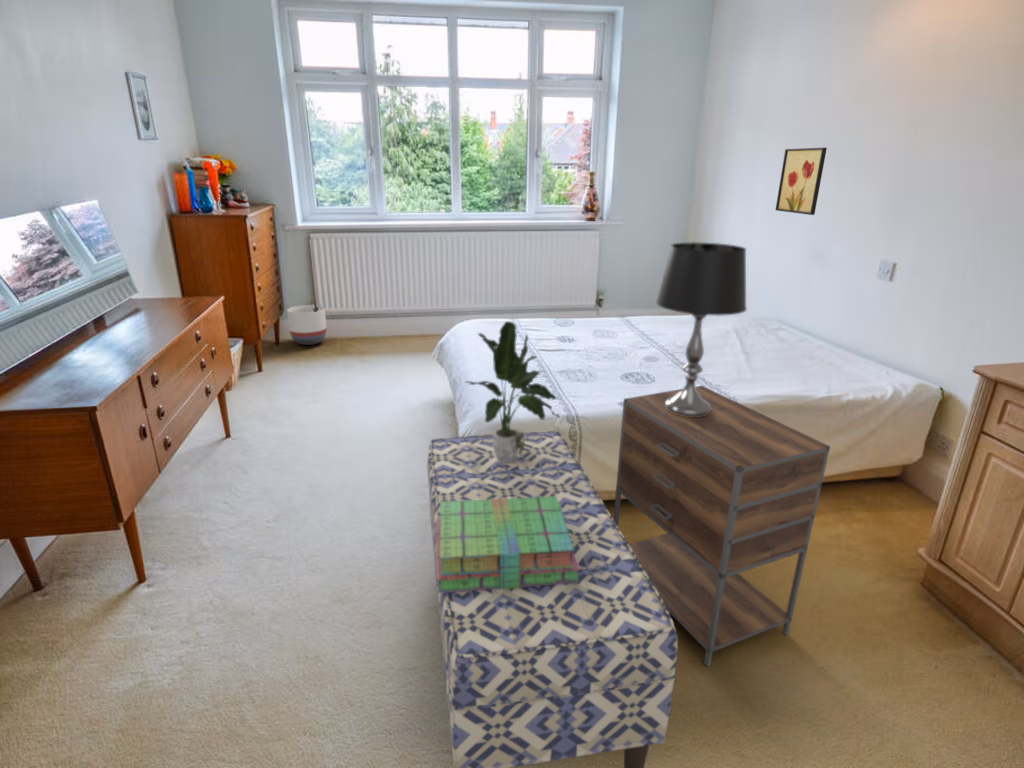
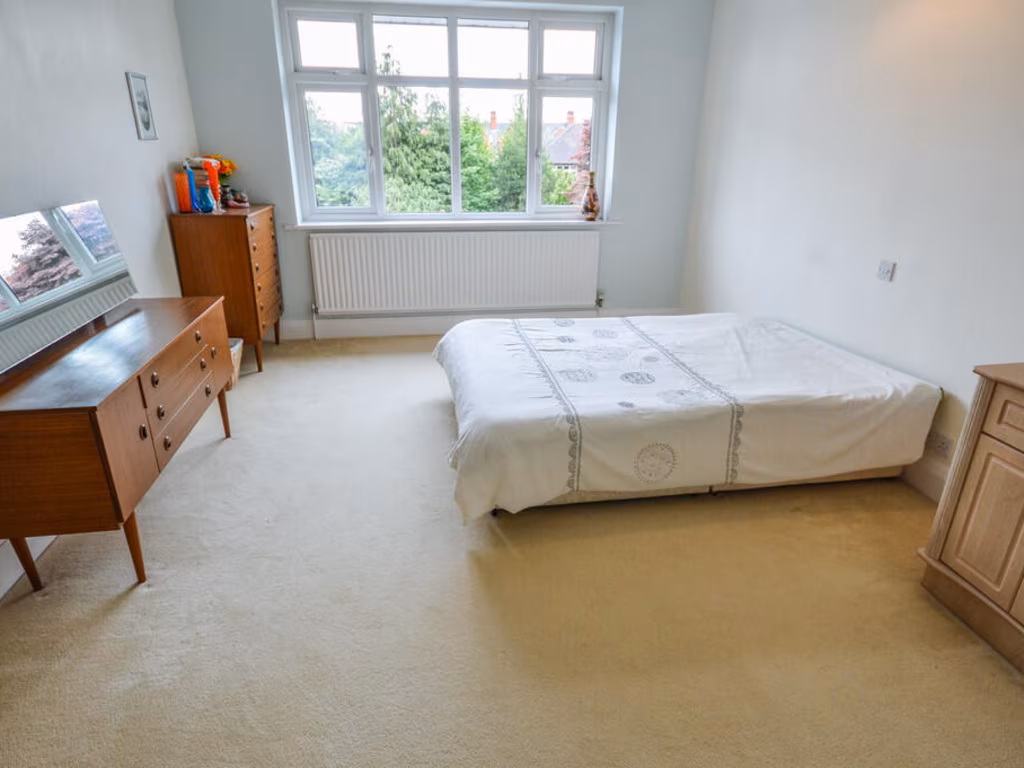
- wall art [775,147,828,216]
- potted plant [465,320,562,462]
- stack of books [436,497,579,593]
- bench [426,430,679,768]
- table lamp [655,241,748,417]
- nightstand [613,385,831,668]
- planter [286,304,328,346]
